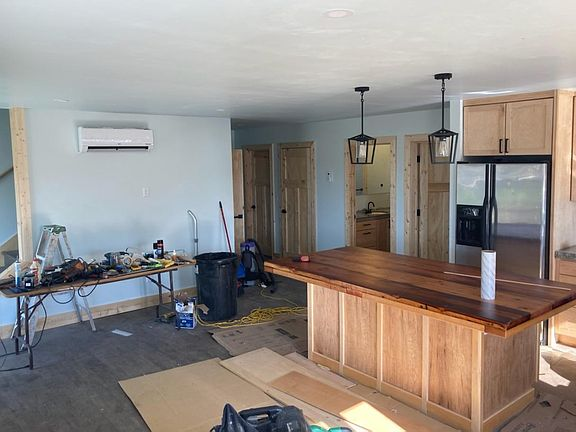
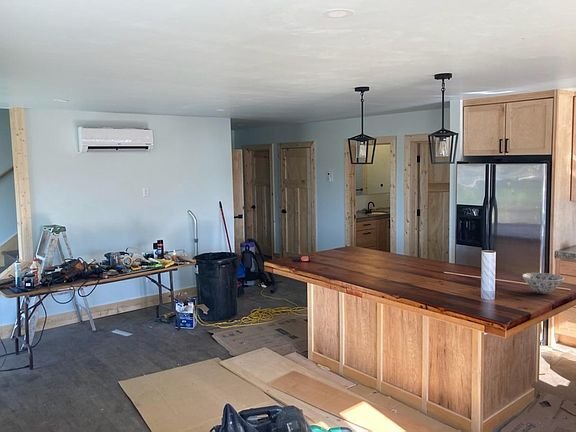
+ bowl [522,272,565,295]
